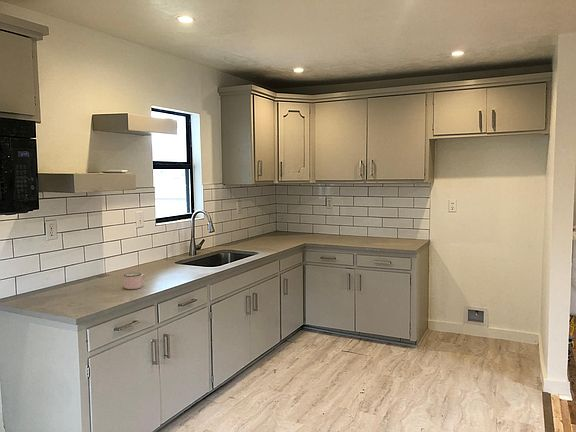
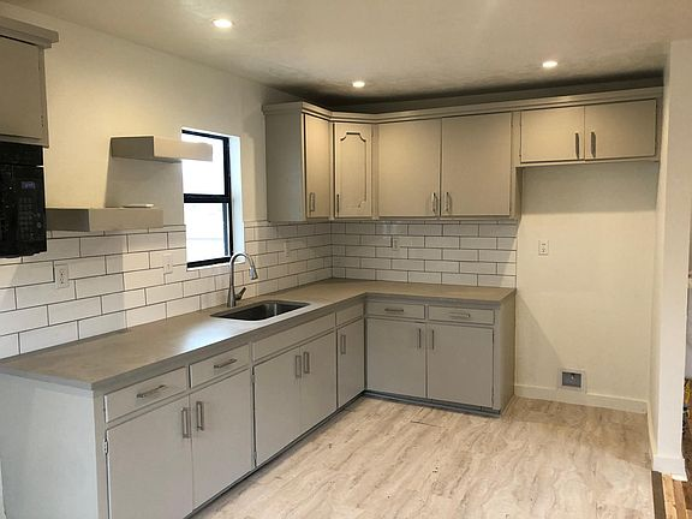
- mug [123,272,146,290]
